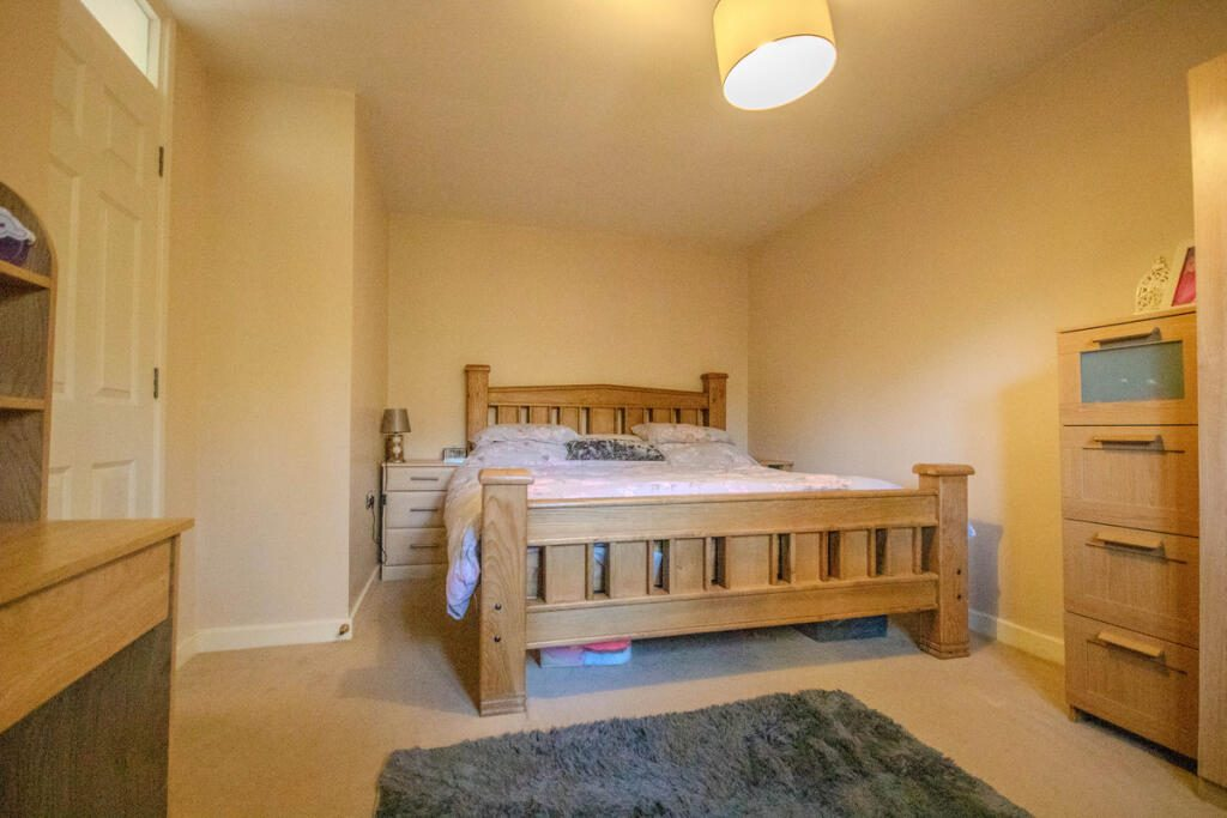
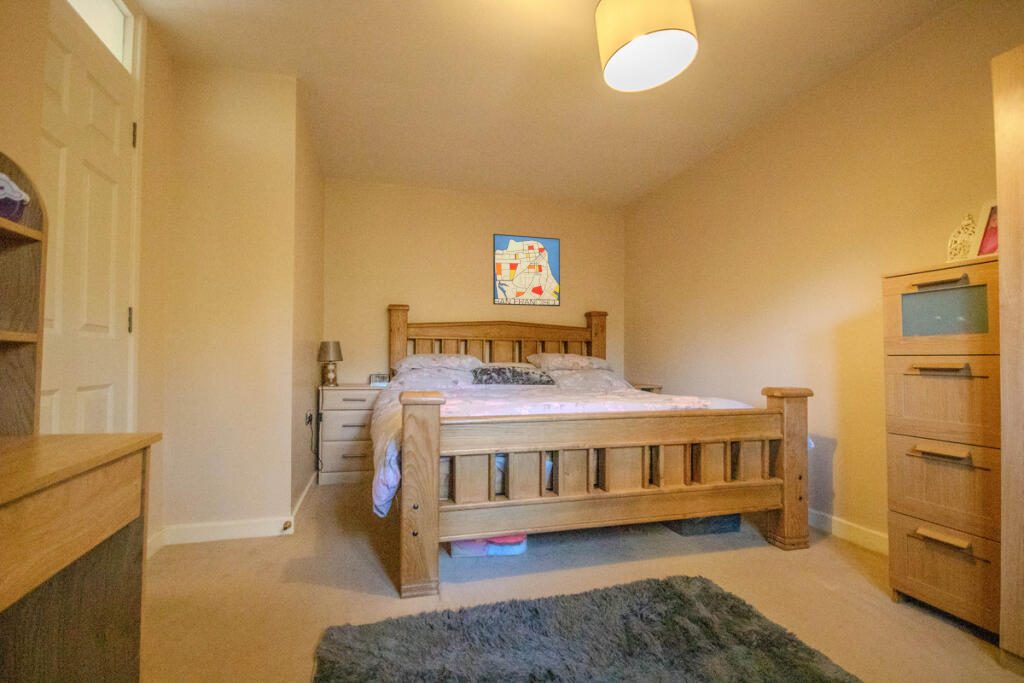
+ wall art [492,233,561,307]
